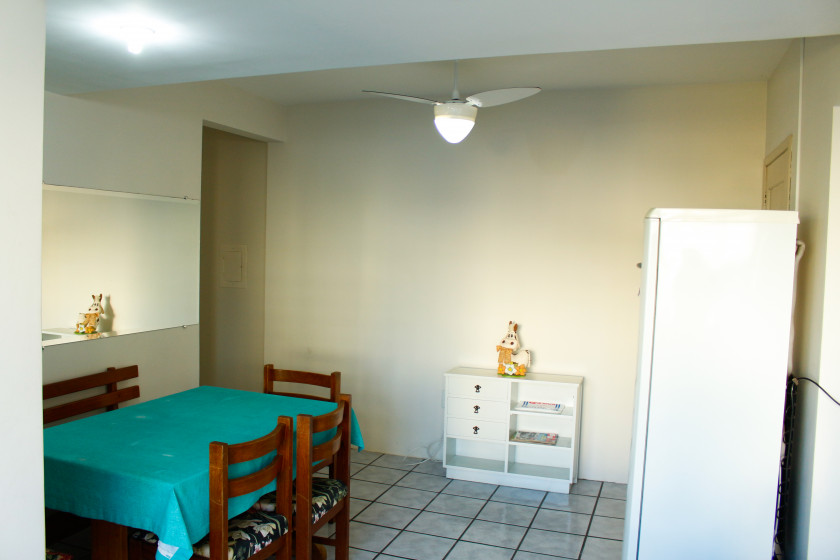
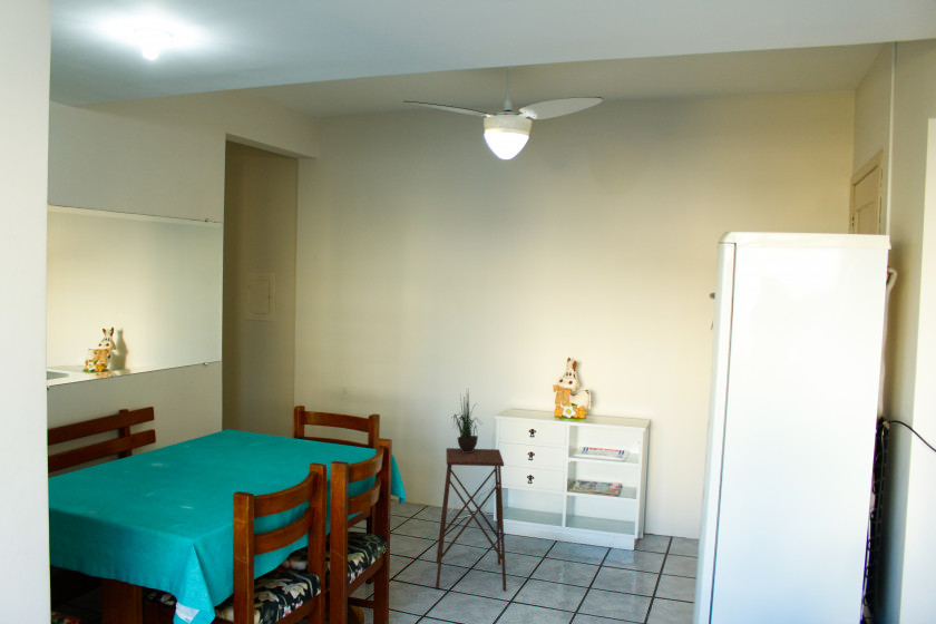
+ side table [435,447,507,592]
+ potted plant [452,387,484,452]
